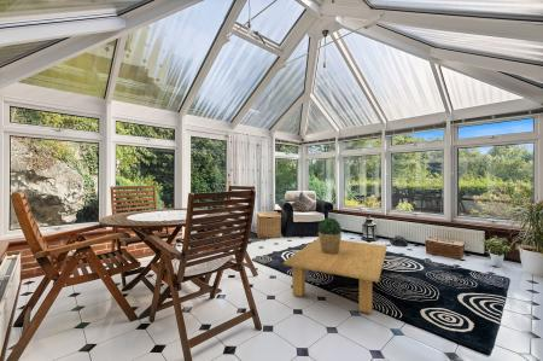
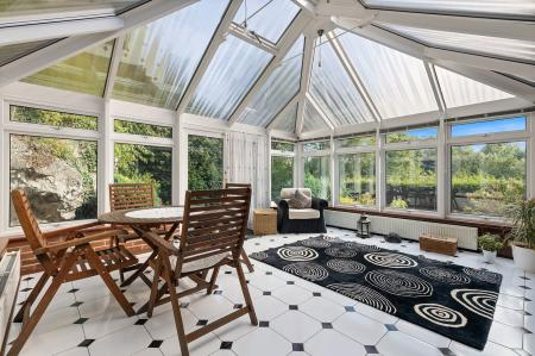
- potted plant [317,216,343,254]
- coffee table [282,237,389,315]
